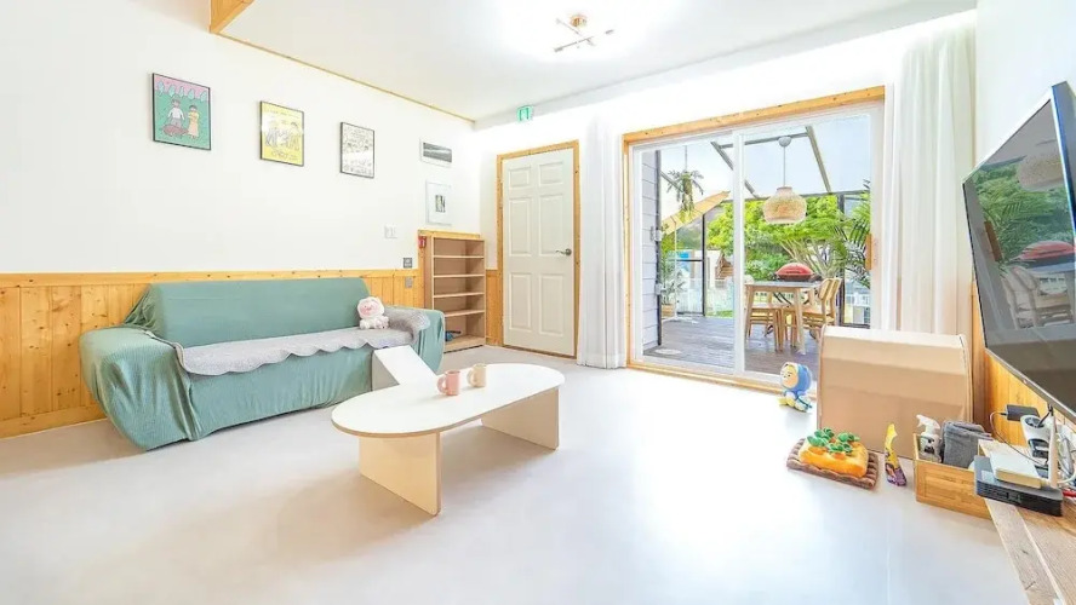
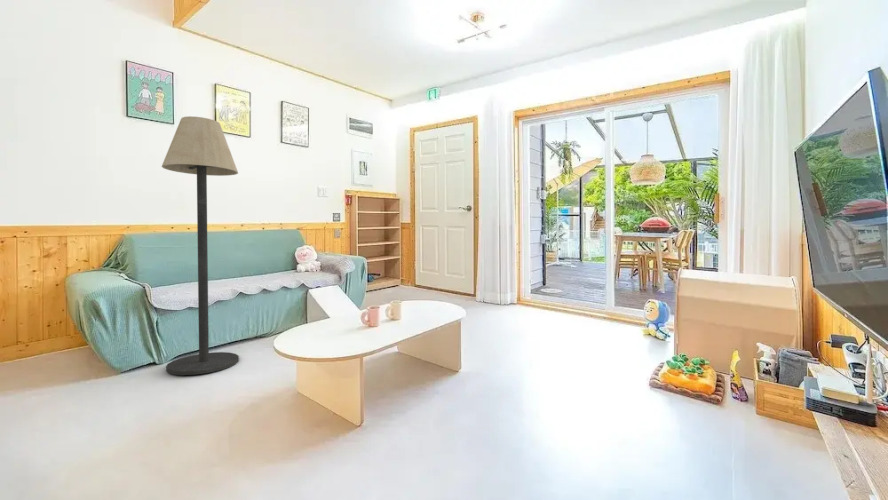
+ floor lamp [161,115,240,376]
